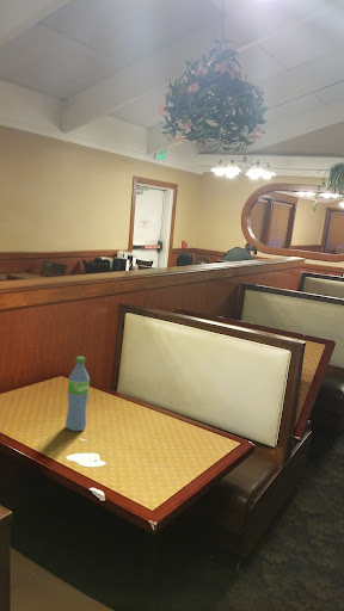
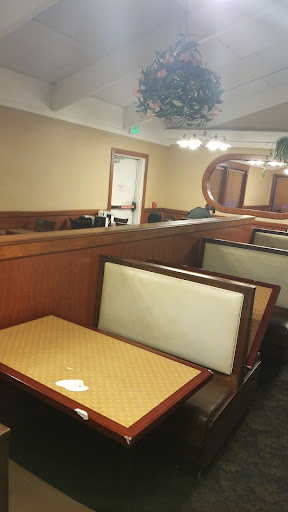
- water bottle [64,356,91,432]
